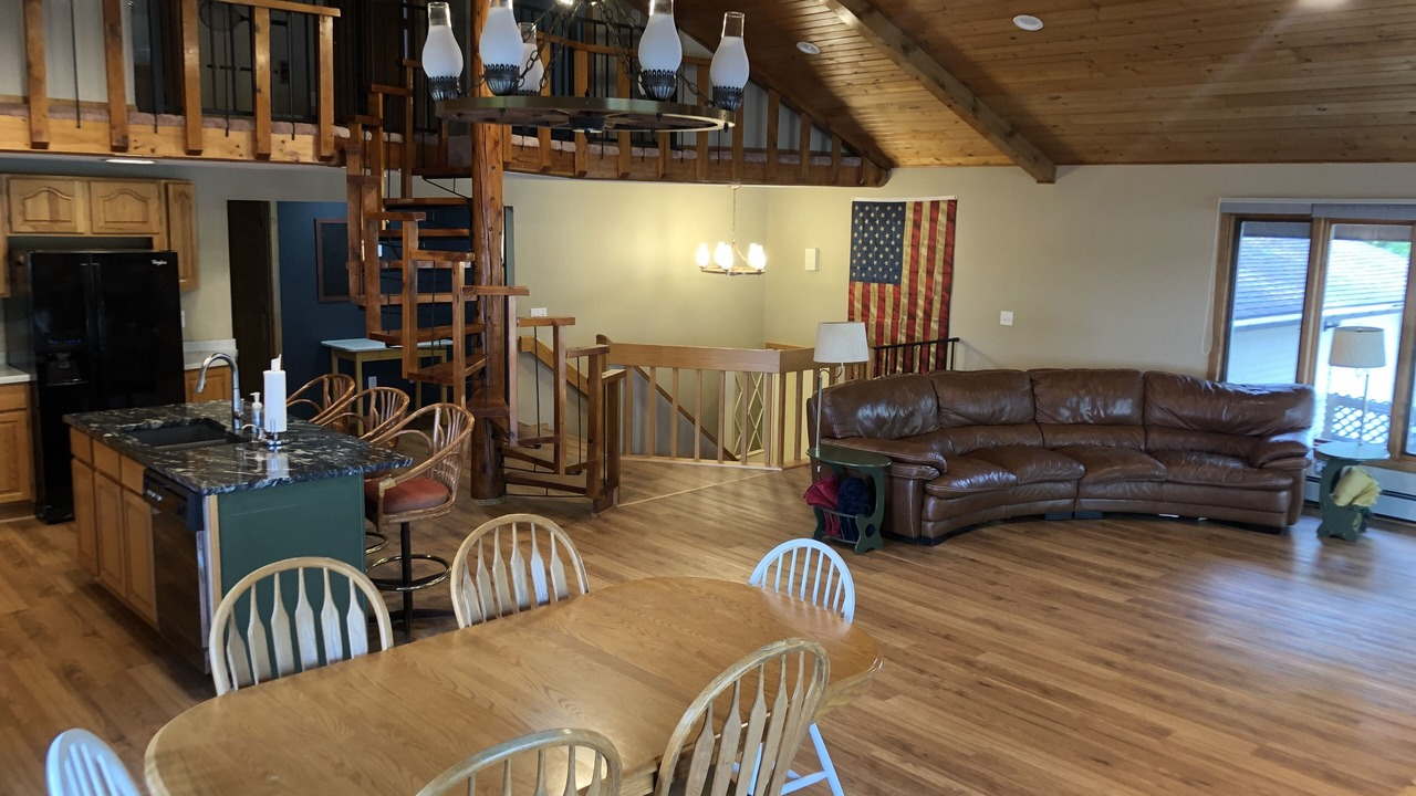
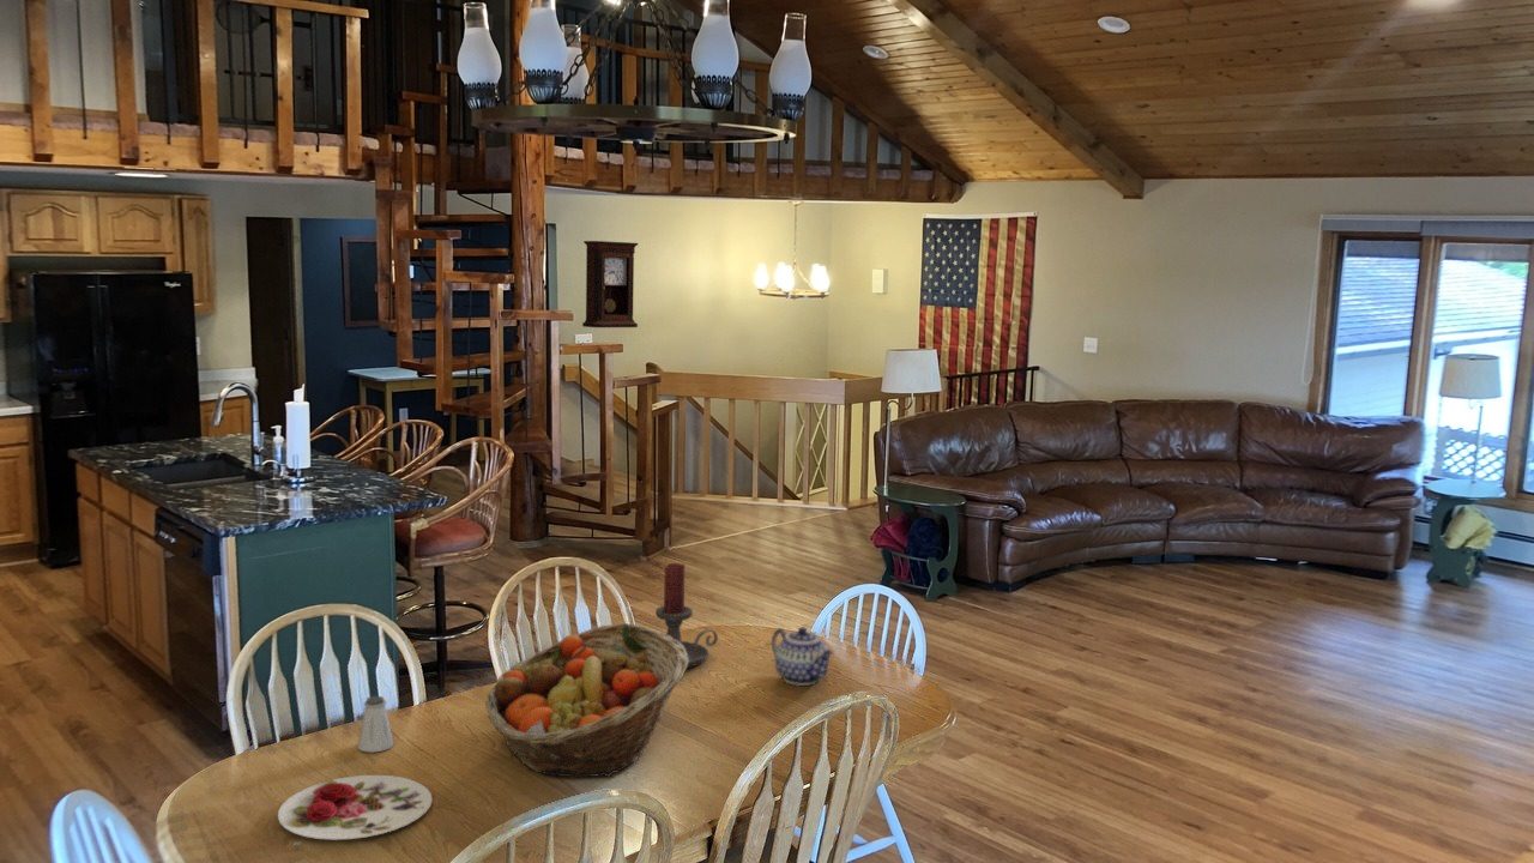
+ teapot [771,626,835,687]
+ saltshaker [356,695,395,754]
+ fruit basket [484,622,688,778]
+ candle holder [654,562,719,669]
+ plate [277,774,434,841]
+ pendulum clock [581,240,640,328]
